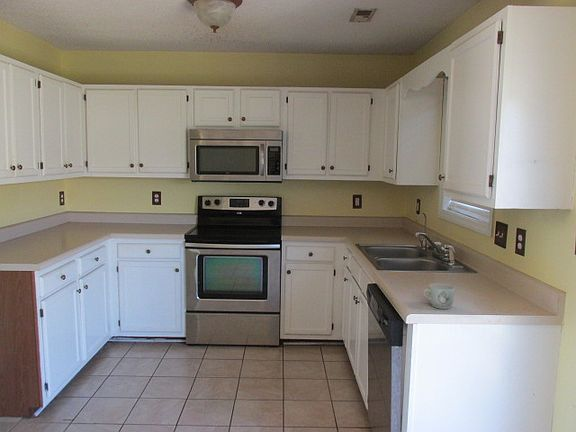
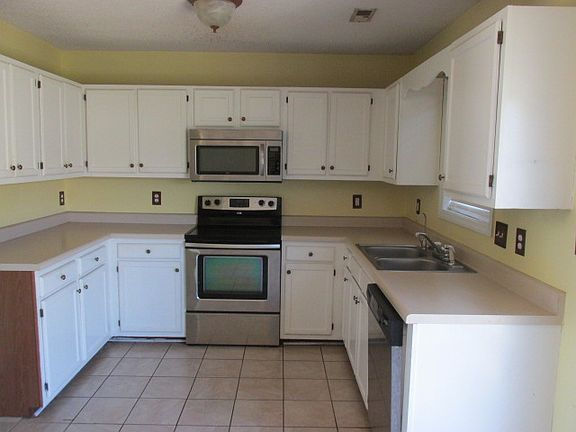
- mug [422,283,455,310]
